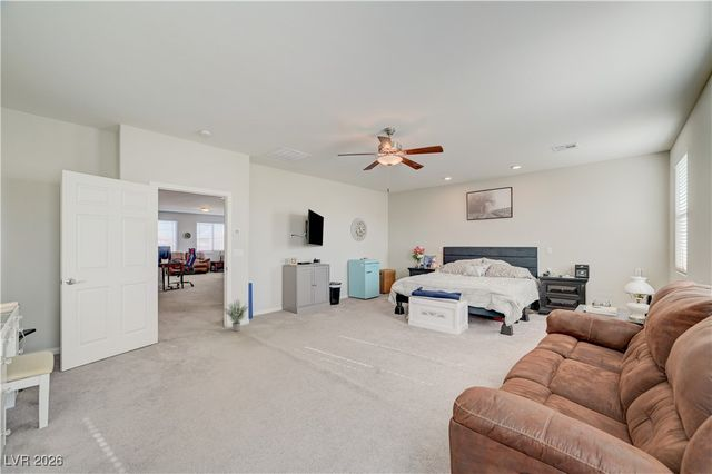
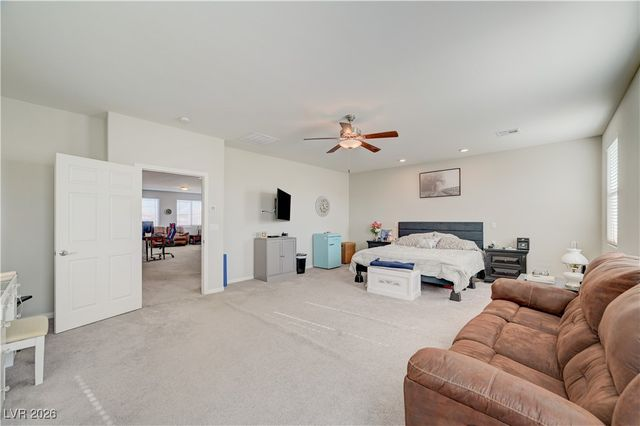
- potted plant [222,299,250,333]
